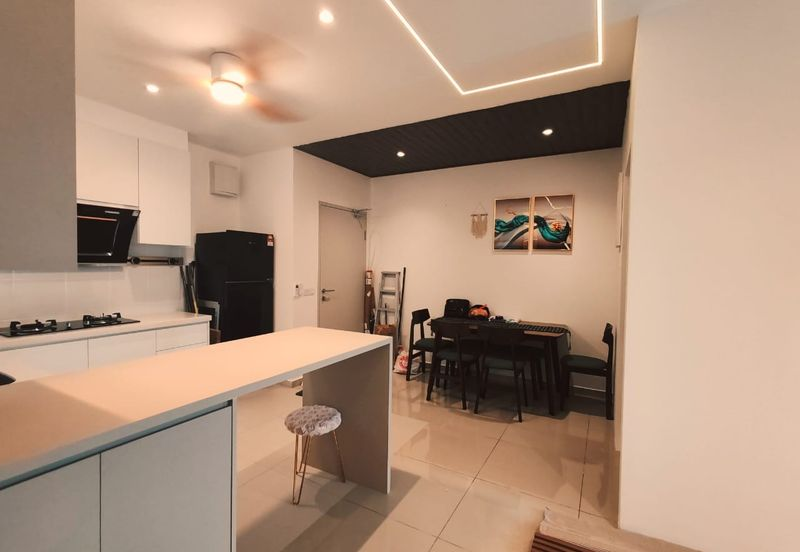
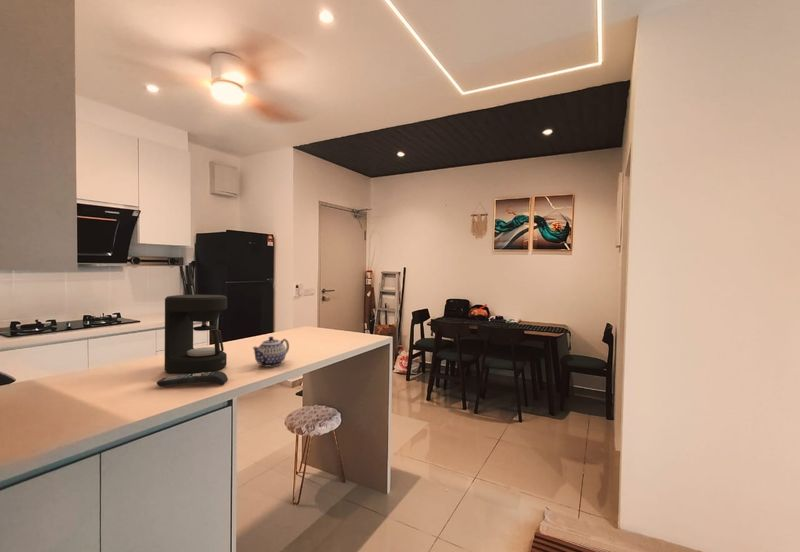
+ coffee maker [164,294,228,375]
+ remote control [156,370,229,388]
+ teapot [252,335,290,367]
